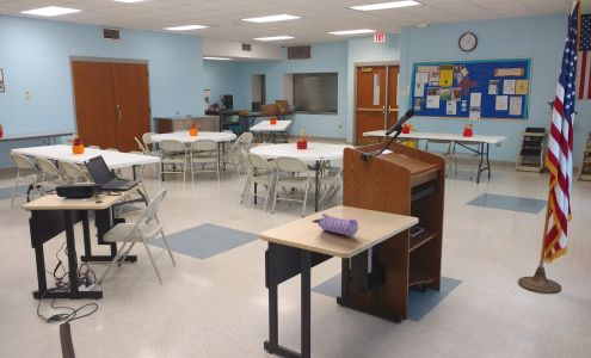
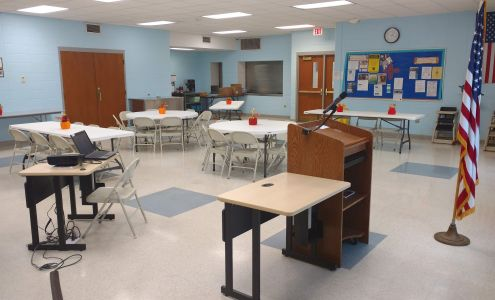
- pencil case [316,212,359,237]
